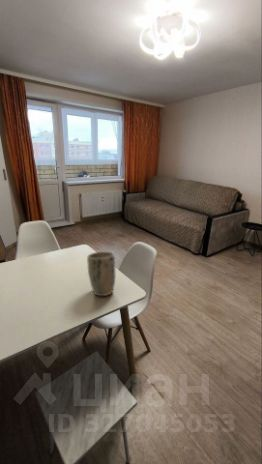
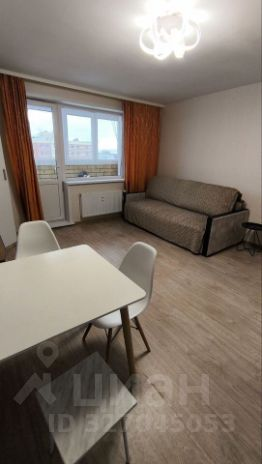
- plant pot [86,251,116,297]
